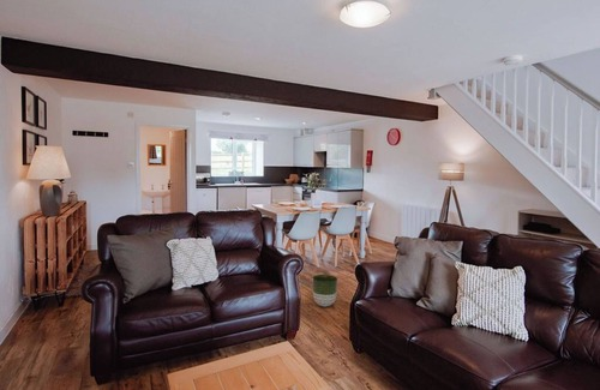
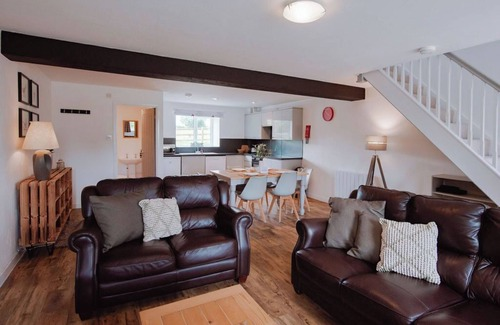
- planter [312,274,338,307]
